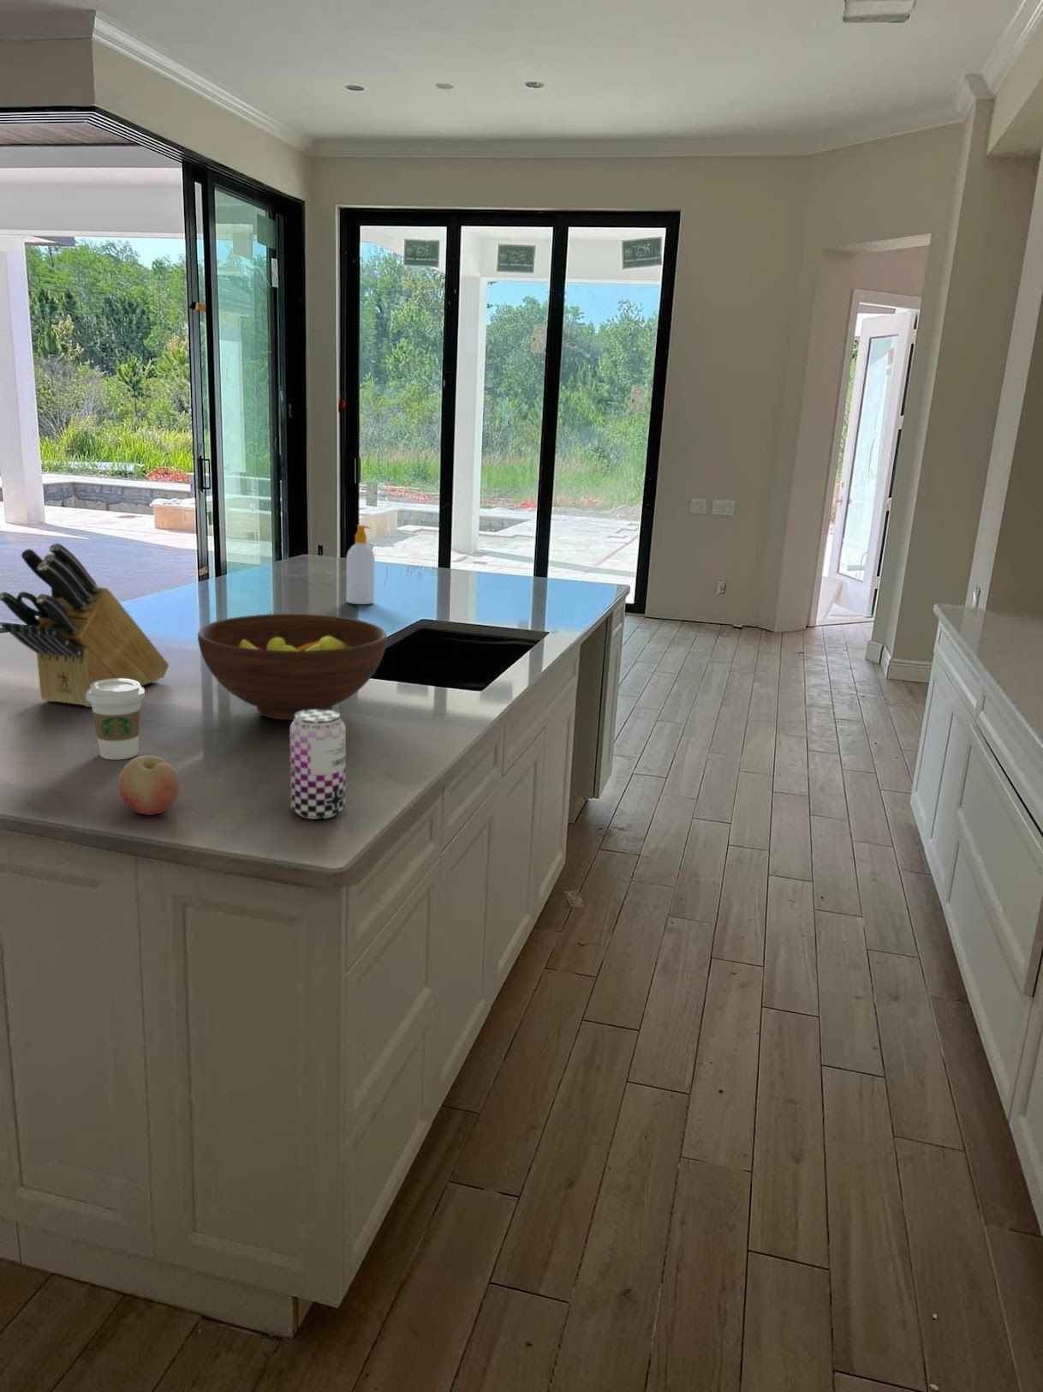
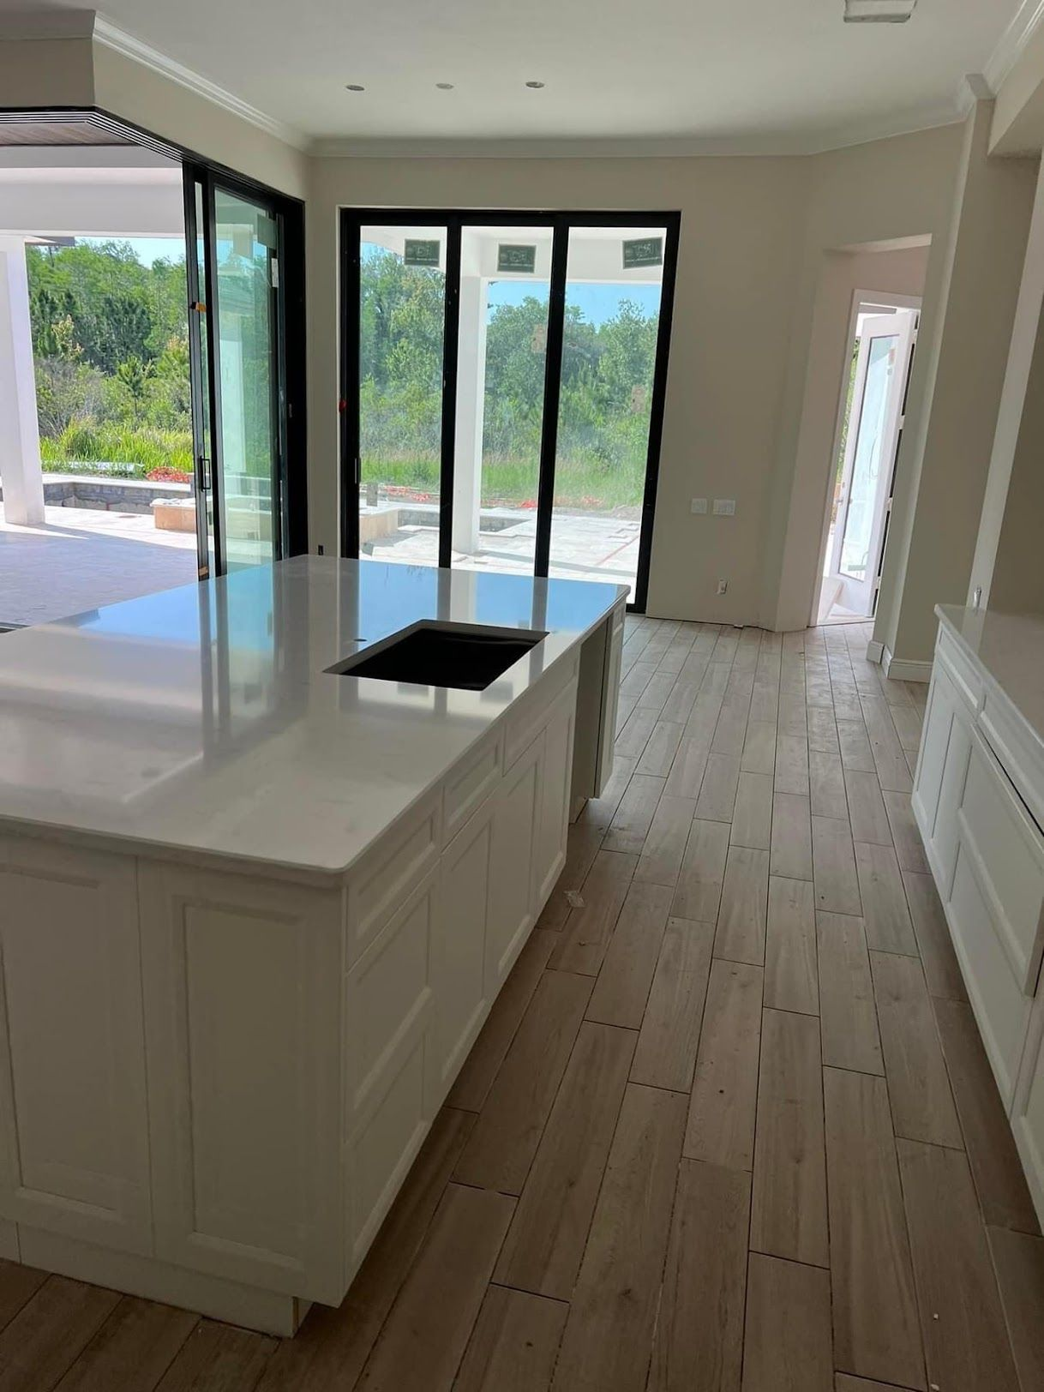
- beer can [289,709,347,820]
- fruit [117,754,182,815]
- soap bottle [345,524,376,605]
- fruit bowl [197,613,388,721]
- coffee cup [85,678,146,761]
- knife block [0,541,170,708]
